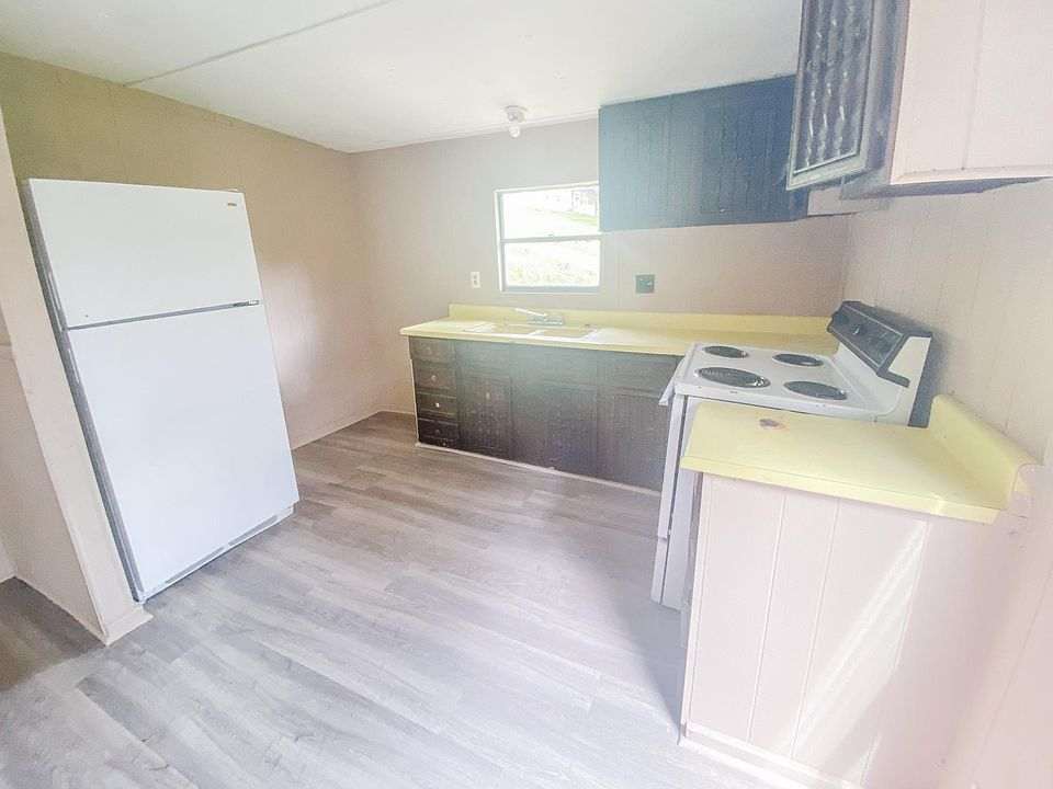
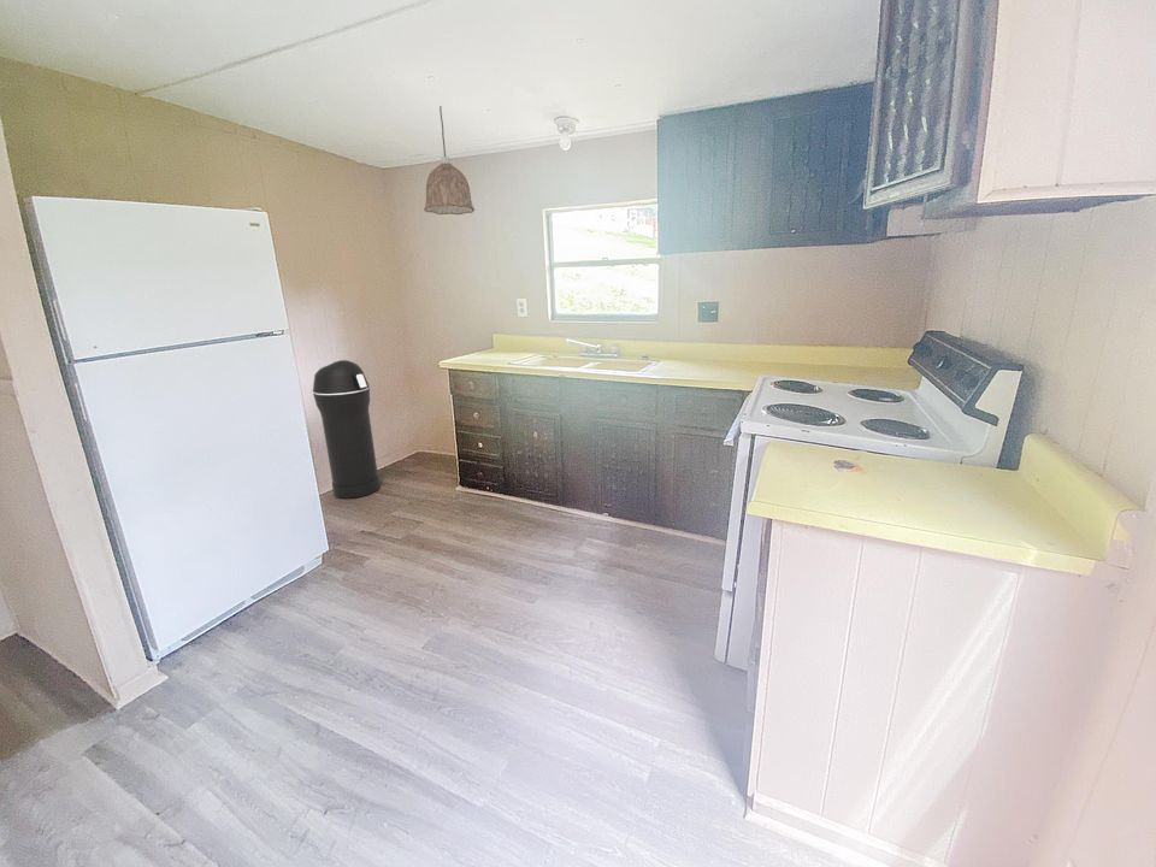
+ pendant lamp [423,105,476,216]
+ trash can [312,359,382,500]
